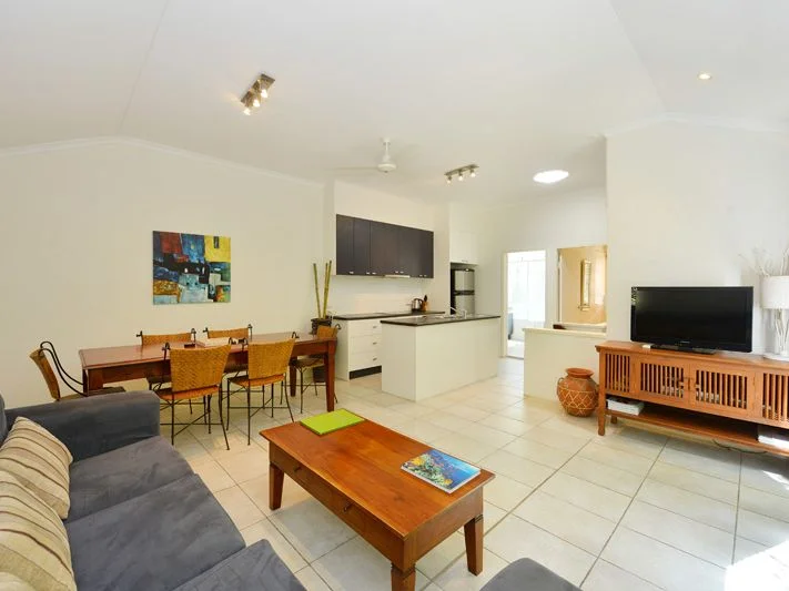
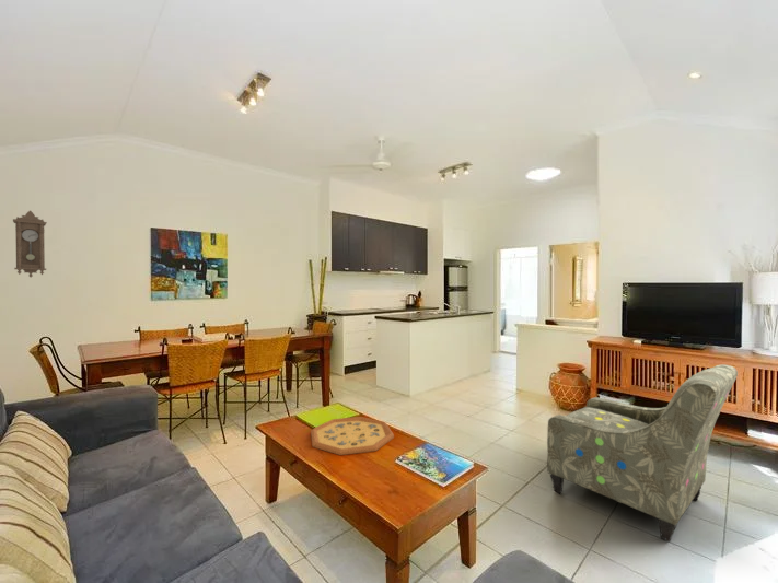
+ decorative tray [310,416,395,456]
+ armchair [546,363,739,544]
+ pendulum clock [12,210,48,279]
